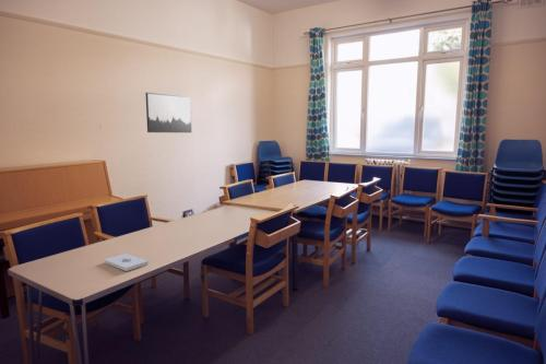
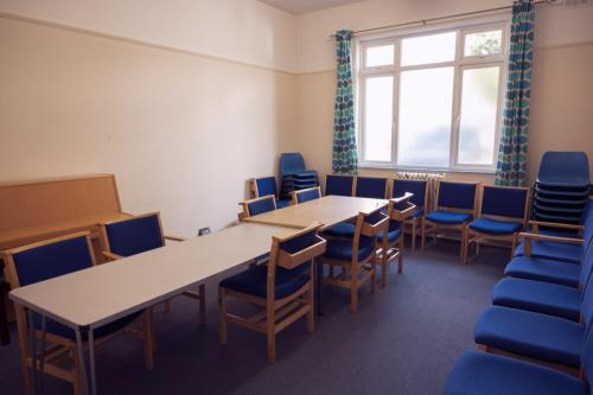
- notepad [104,253,150,272]
- wall art [144,92,192,133]
